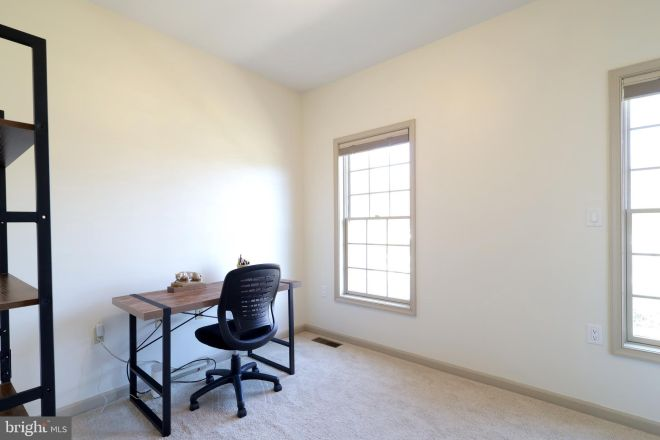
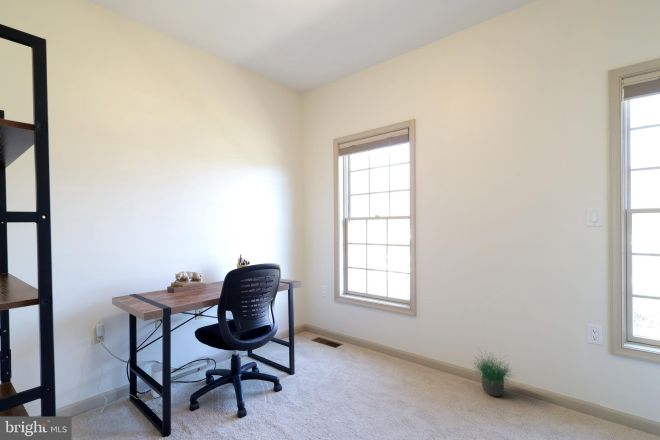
+ potted plant [469,346,516,397]
